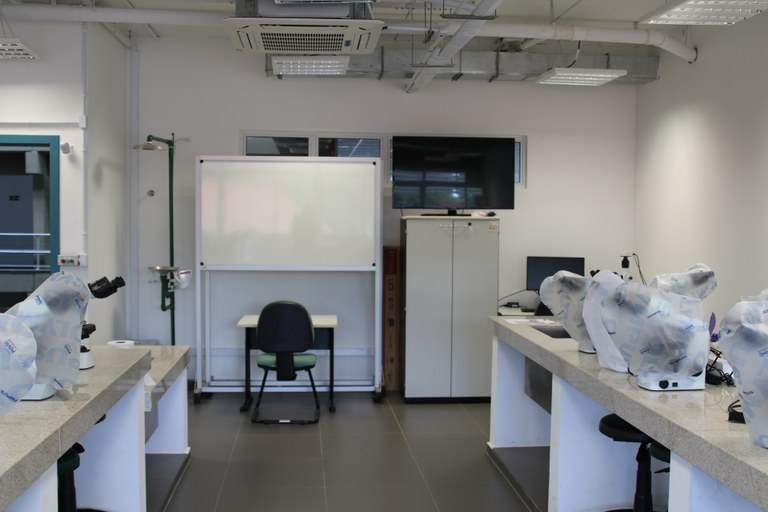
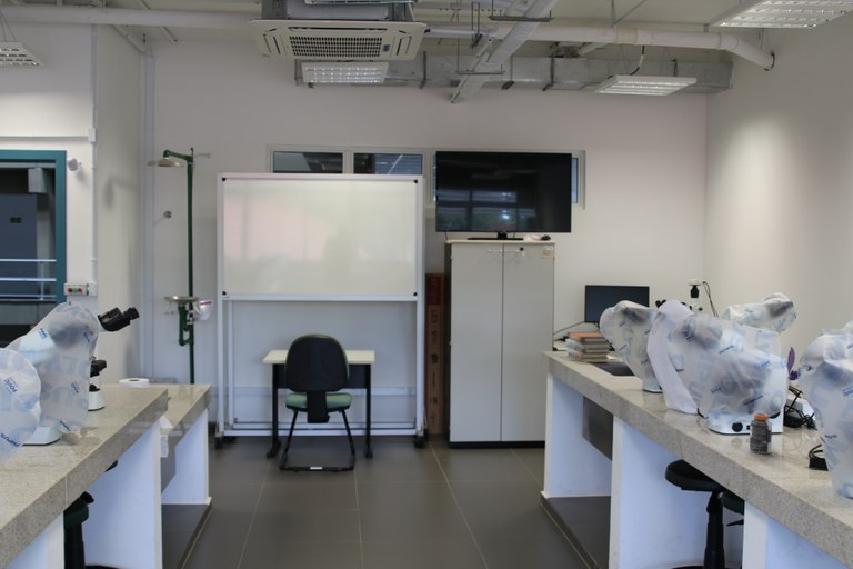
+ pill bottle [749,412,773,455]
+ book stack [565,331,612,363]
